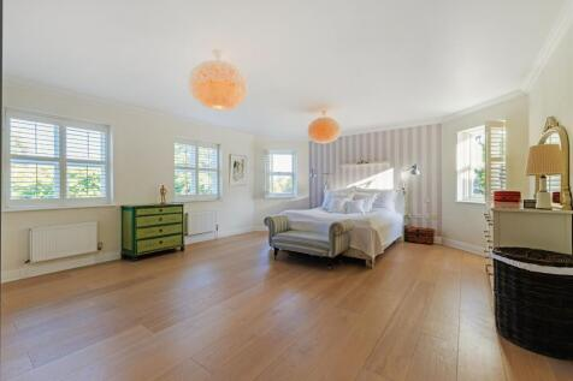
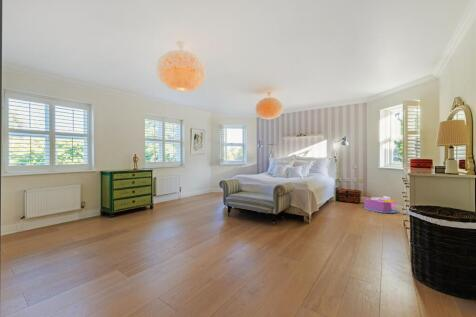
+ storage bin [363,195,398,214]
